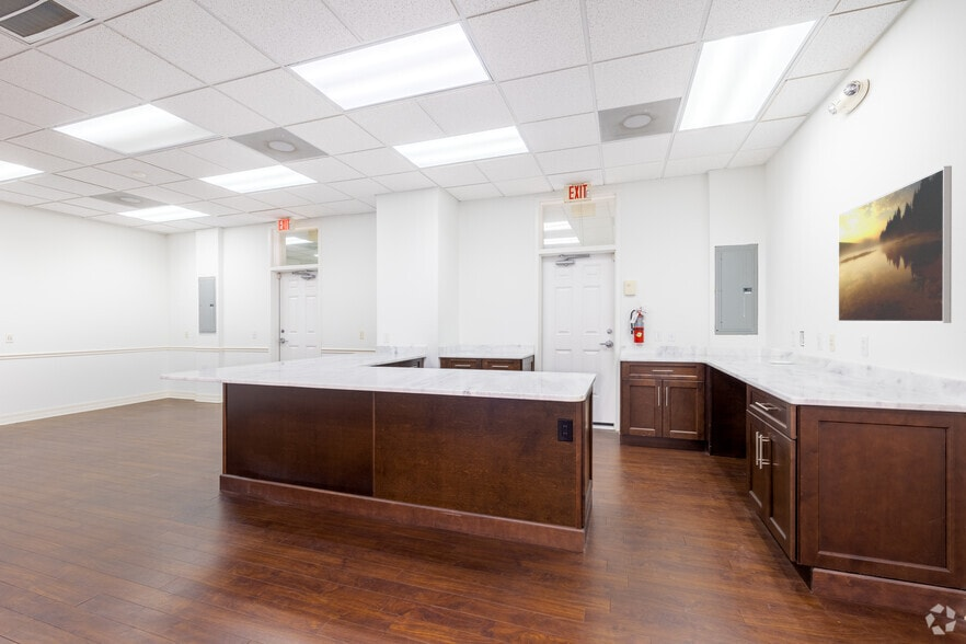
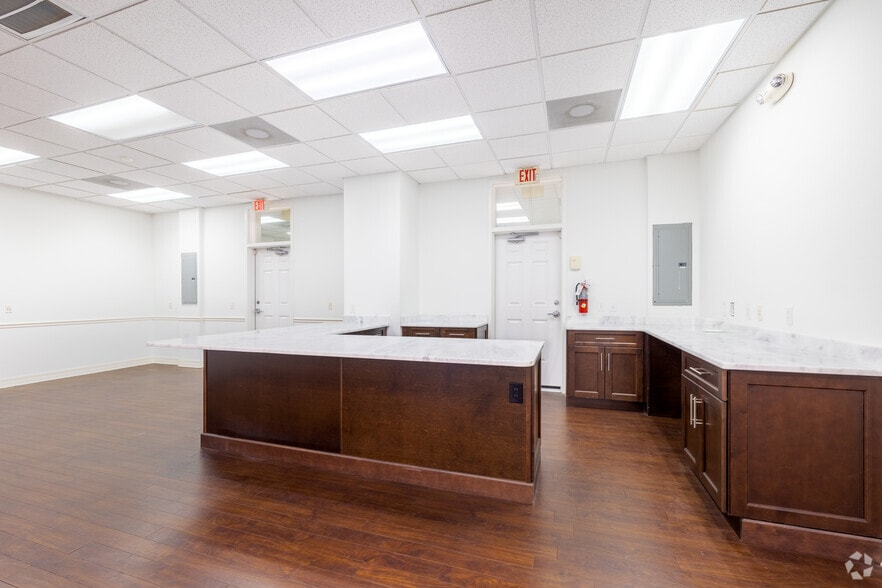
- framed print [837,164,953,324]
